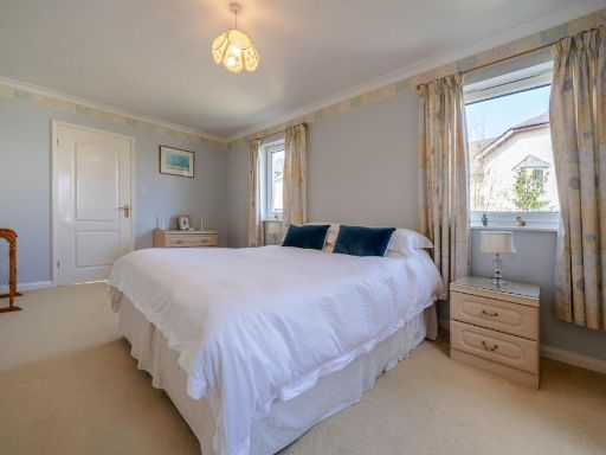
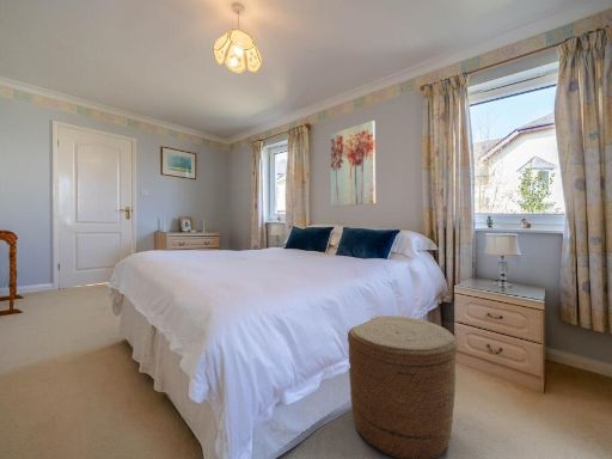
+ wall art [330,120,377,208]
+ basket [347,314,459,459]
